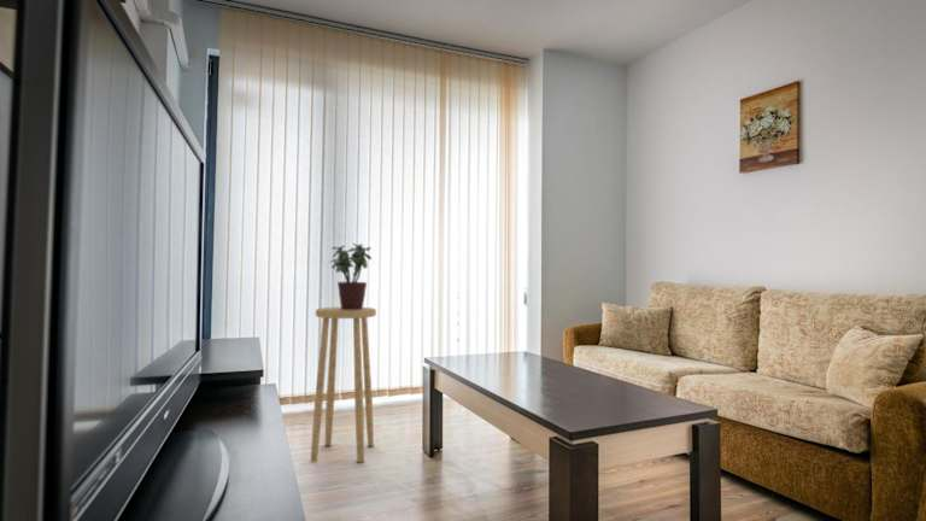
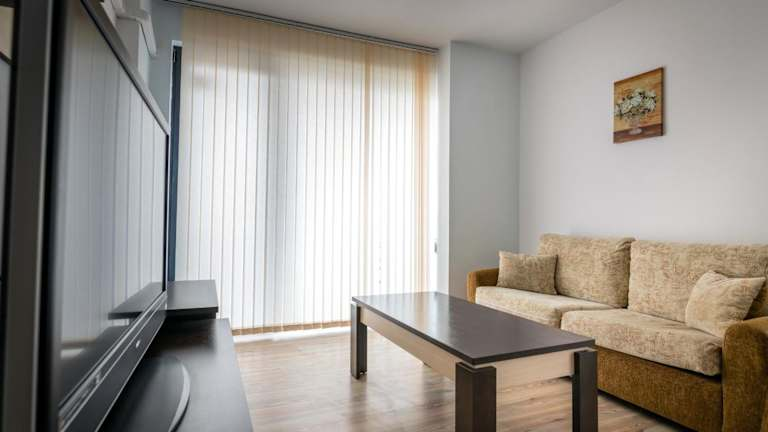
- potted plant [328,242,373,310]
- stool [310,306,377,464]
